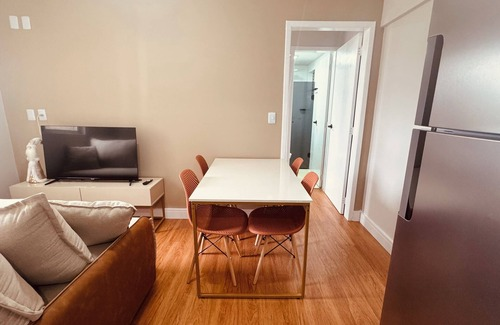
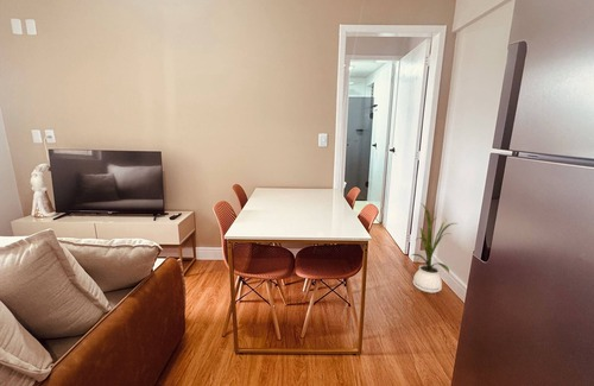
+ house plant [411,202,457,295]
